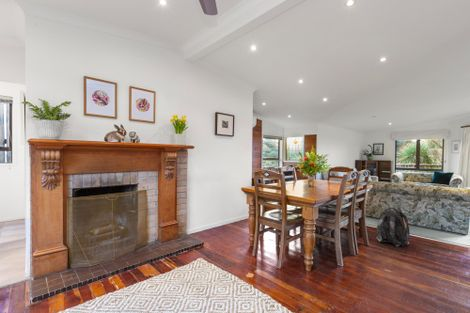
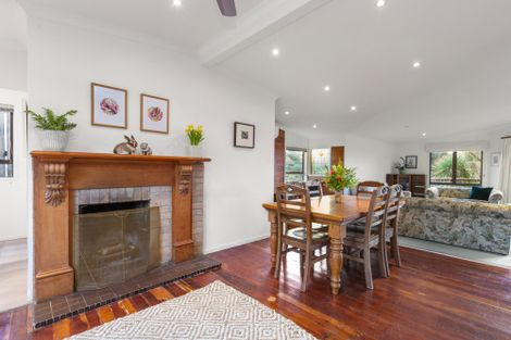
- backpack [376,206,411,247]
